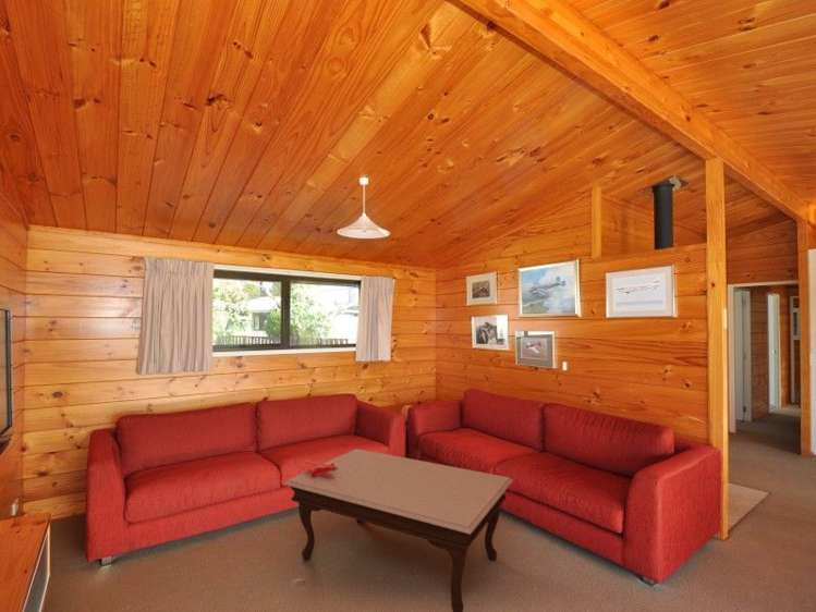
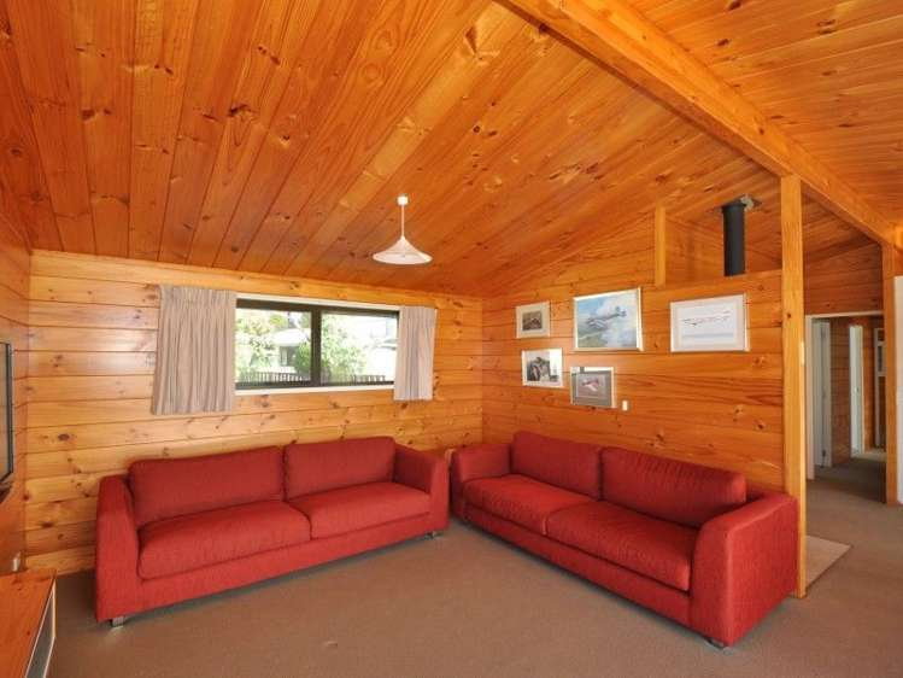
- aircraft model [302,458,338,478]
- coffee table [282,448,514,612]
